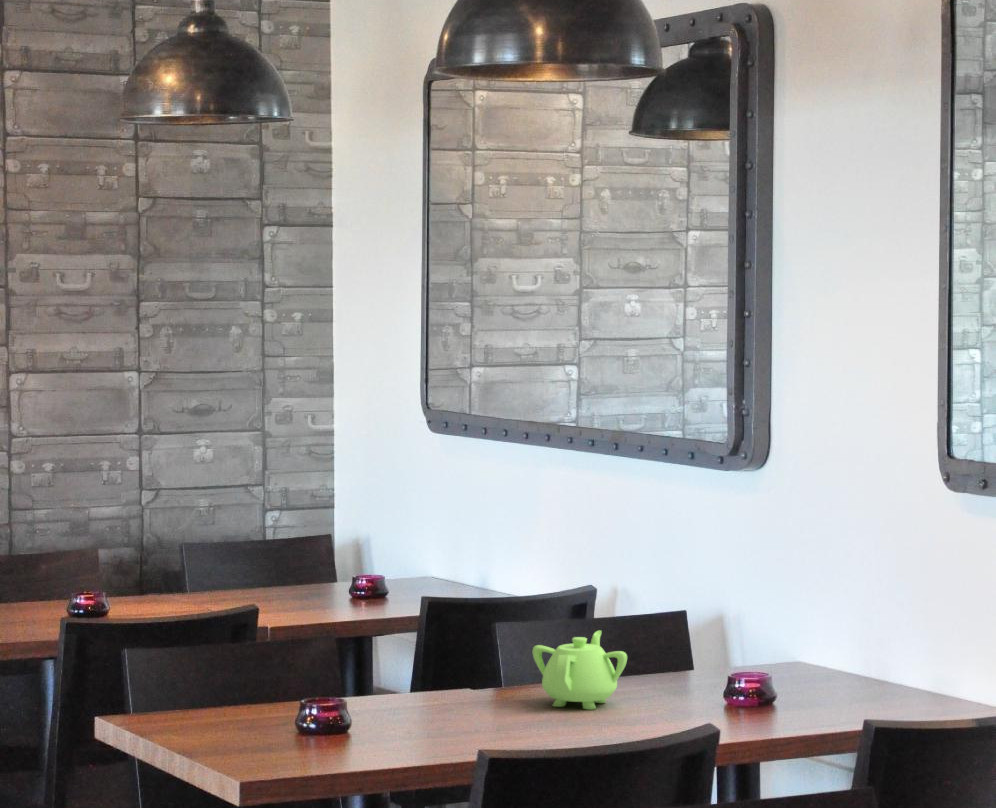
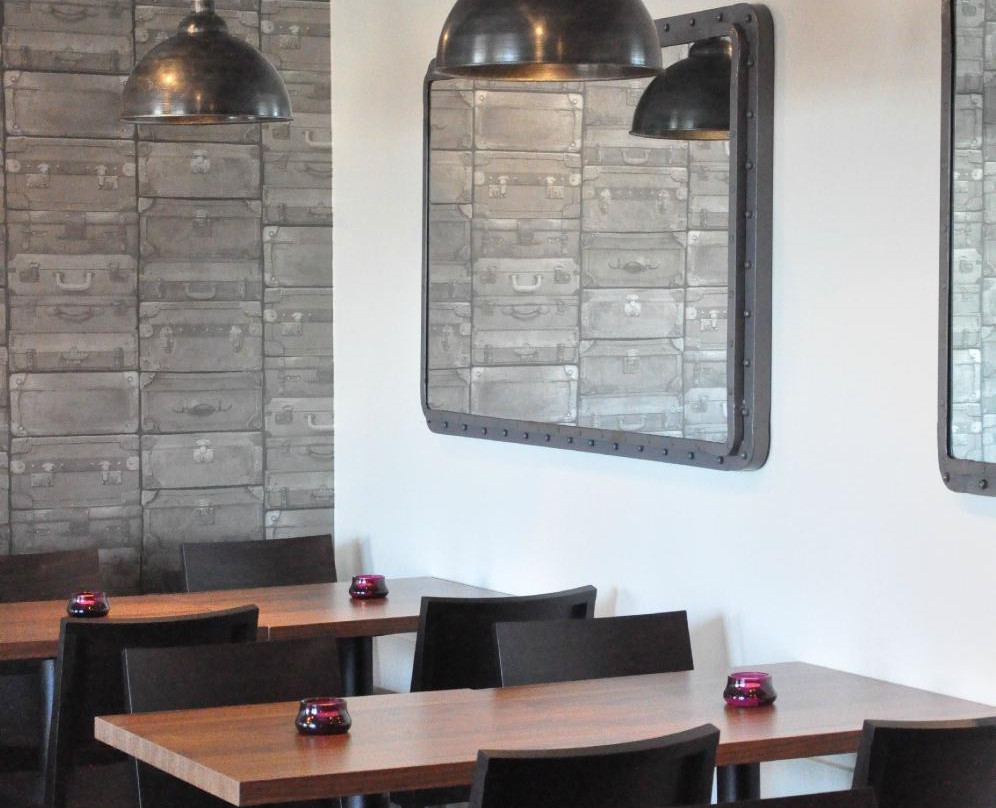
- teapot [532,629,628,711]
